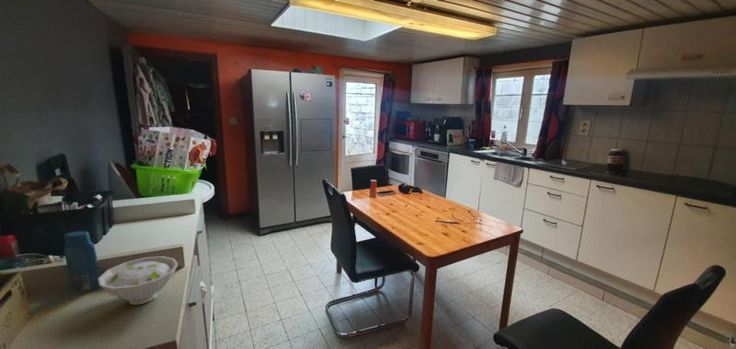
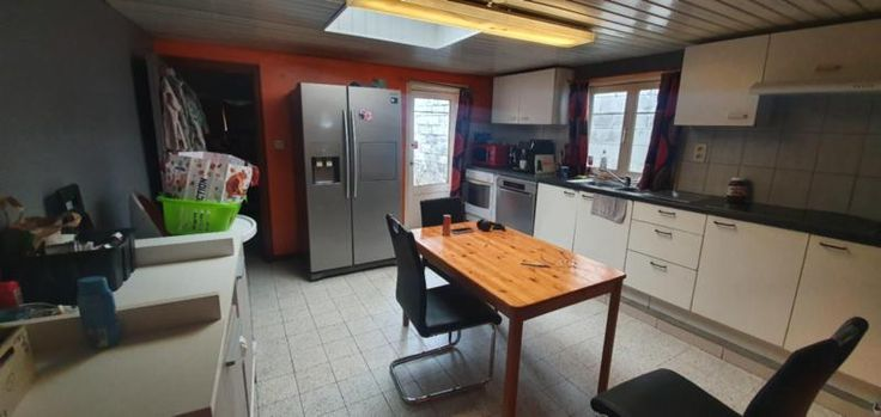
- bowl [97,255,179,306]
